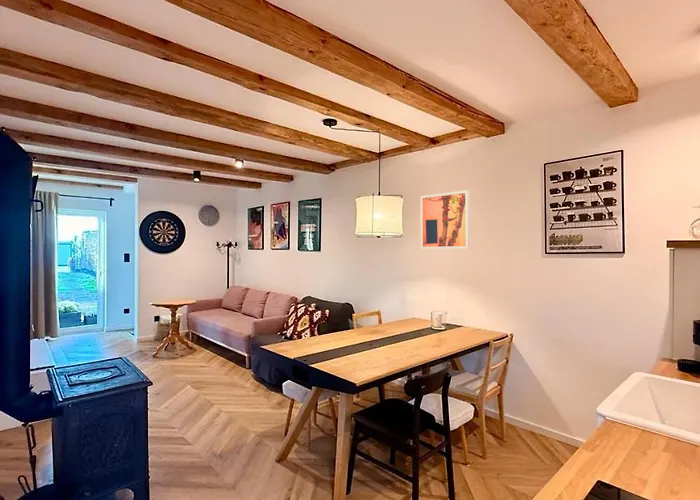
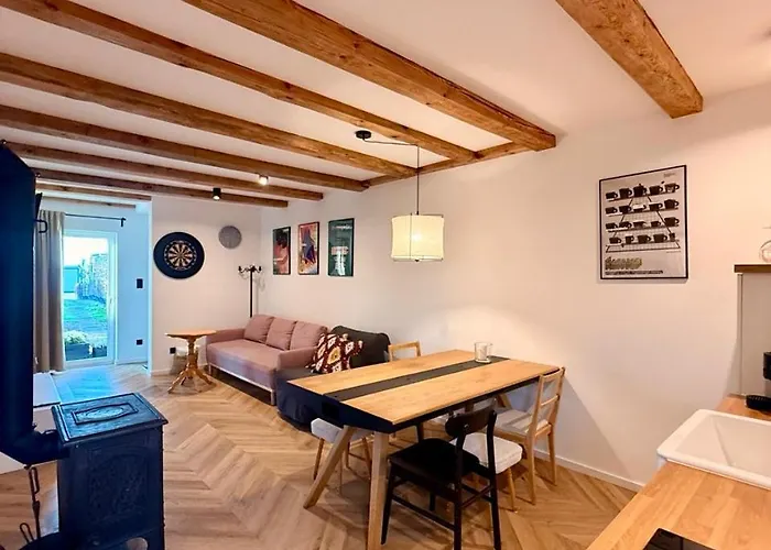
- wall art [420,189,471,250]
